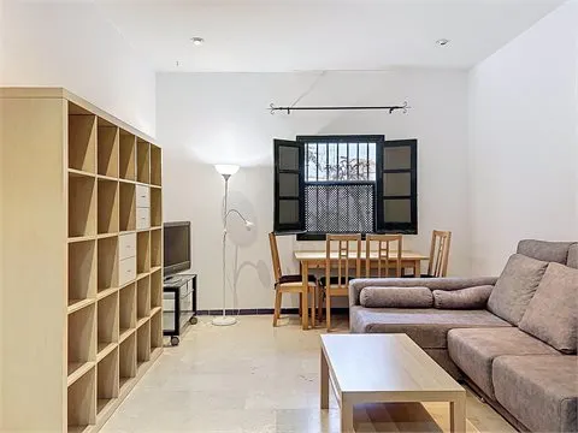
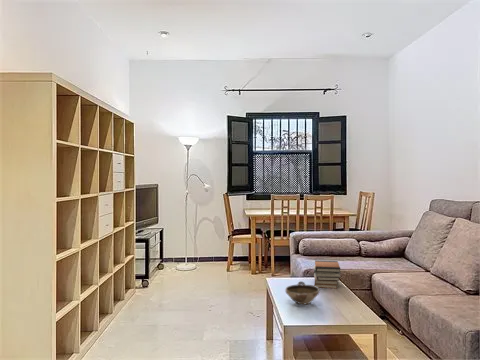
+ book stack [313,259,342,290]
+ bowl [284,280,321,305]
